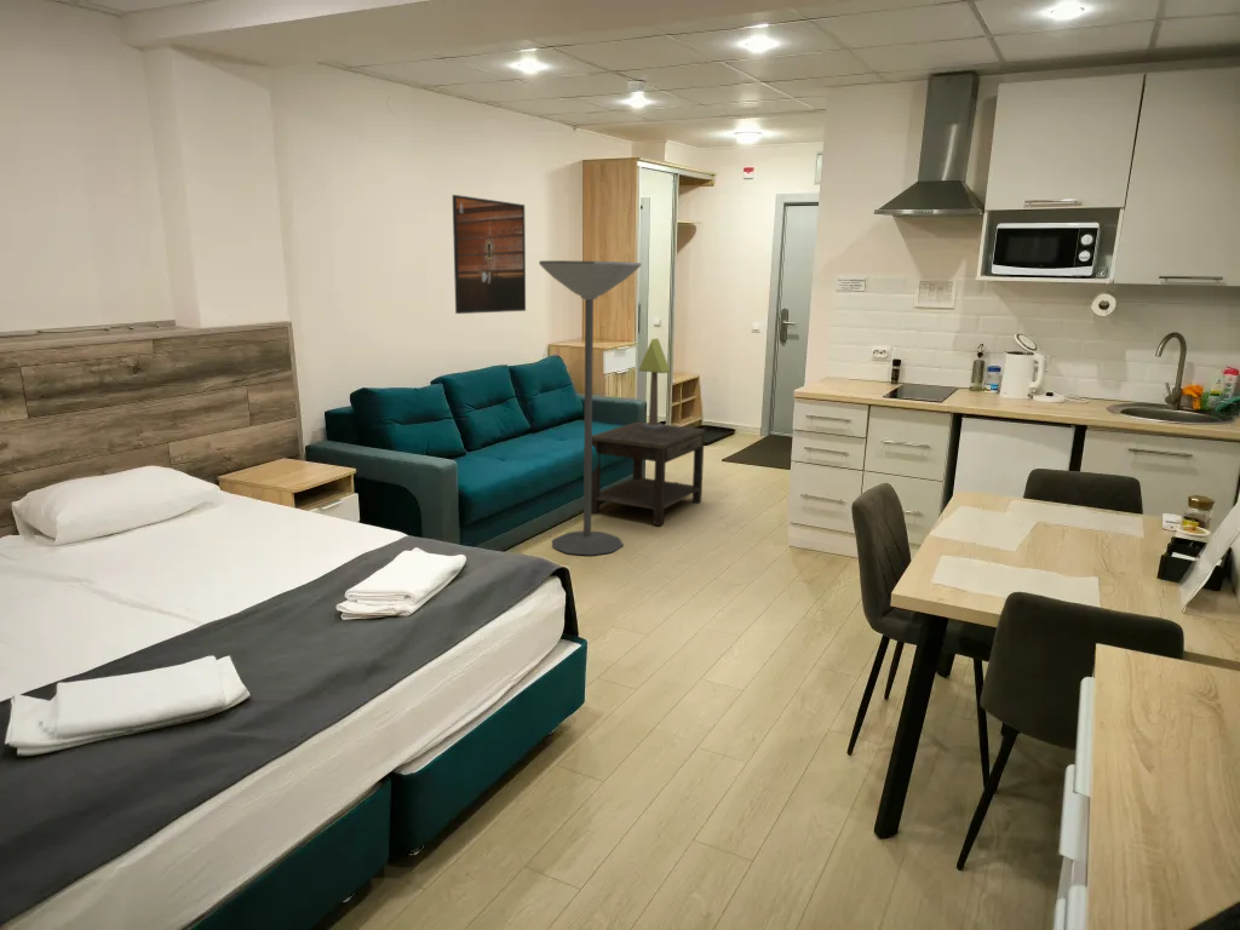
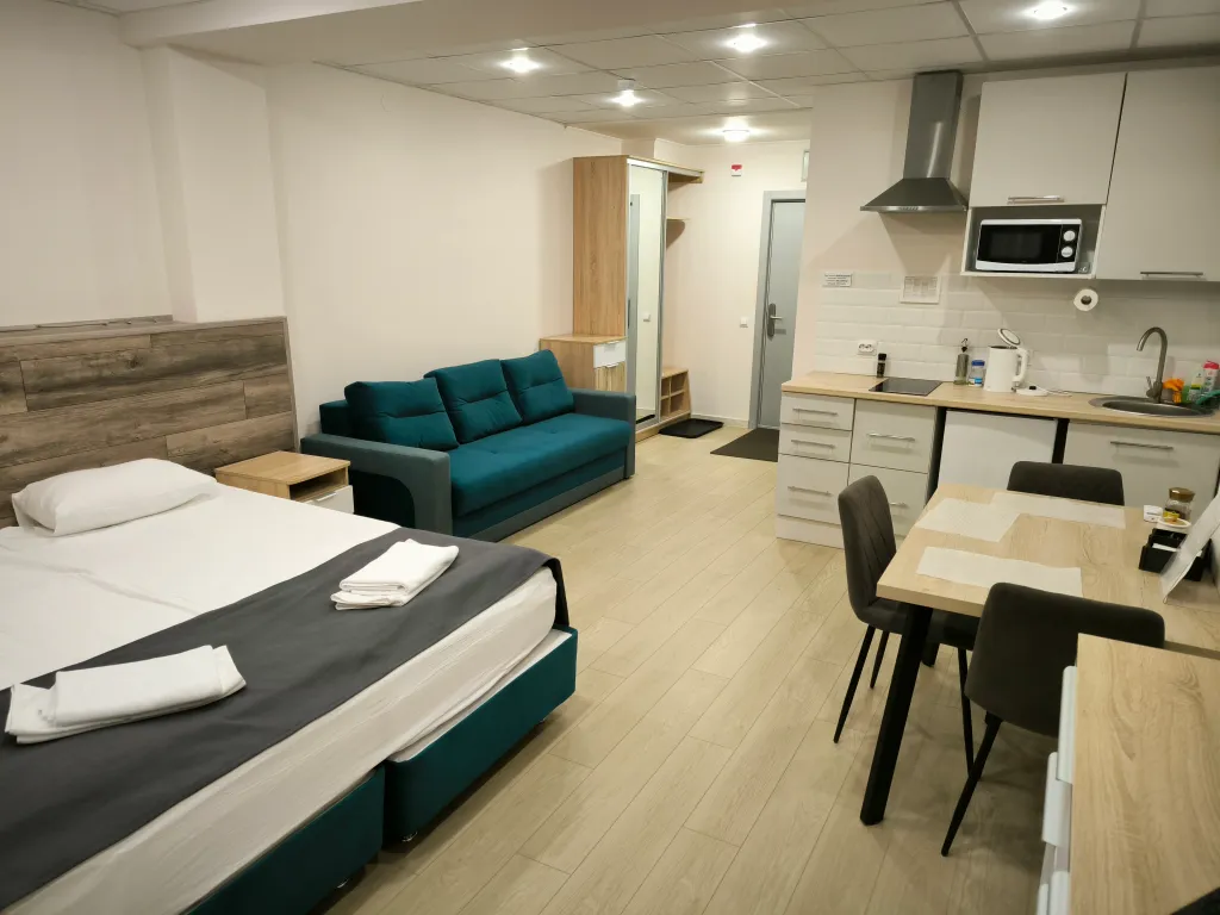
- floor lamp [538,259,643,556]
- side table [591,420,706,527]
- table lamp [638,338,671,430]
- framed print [452,194,527,315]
